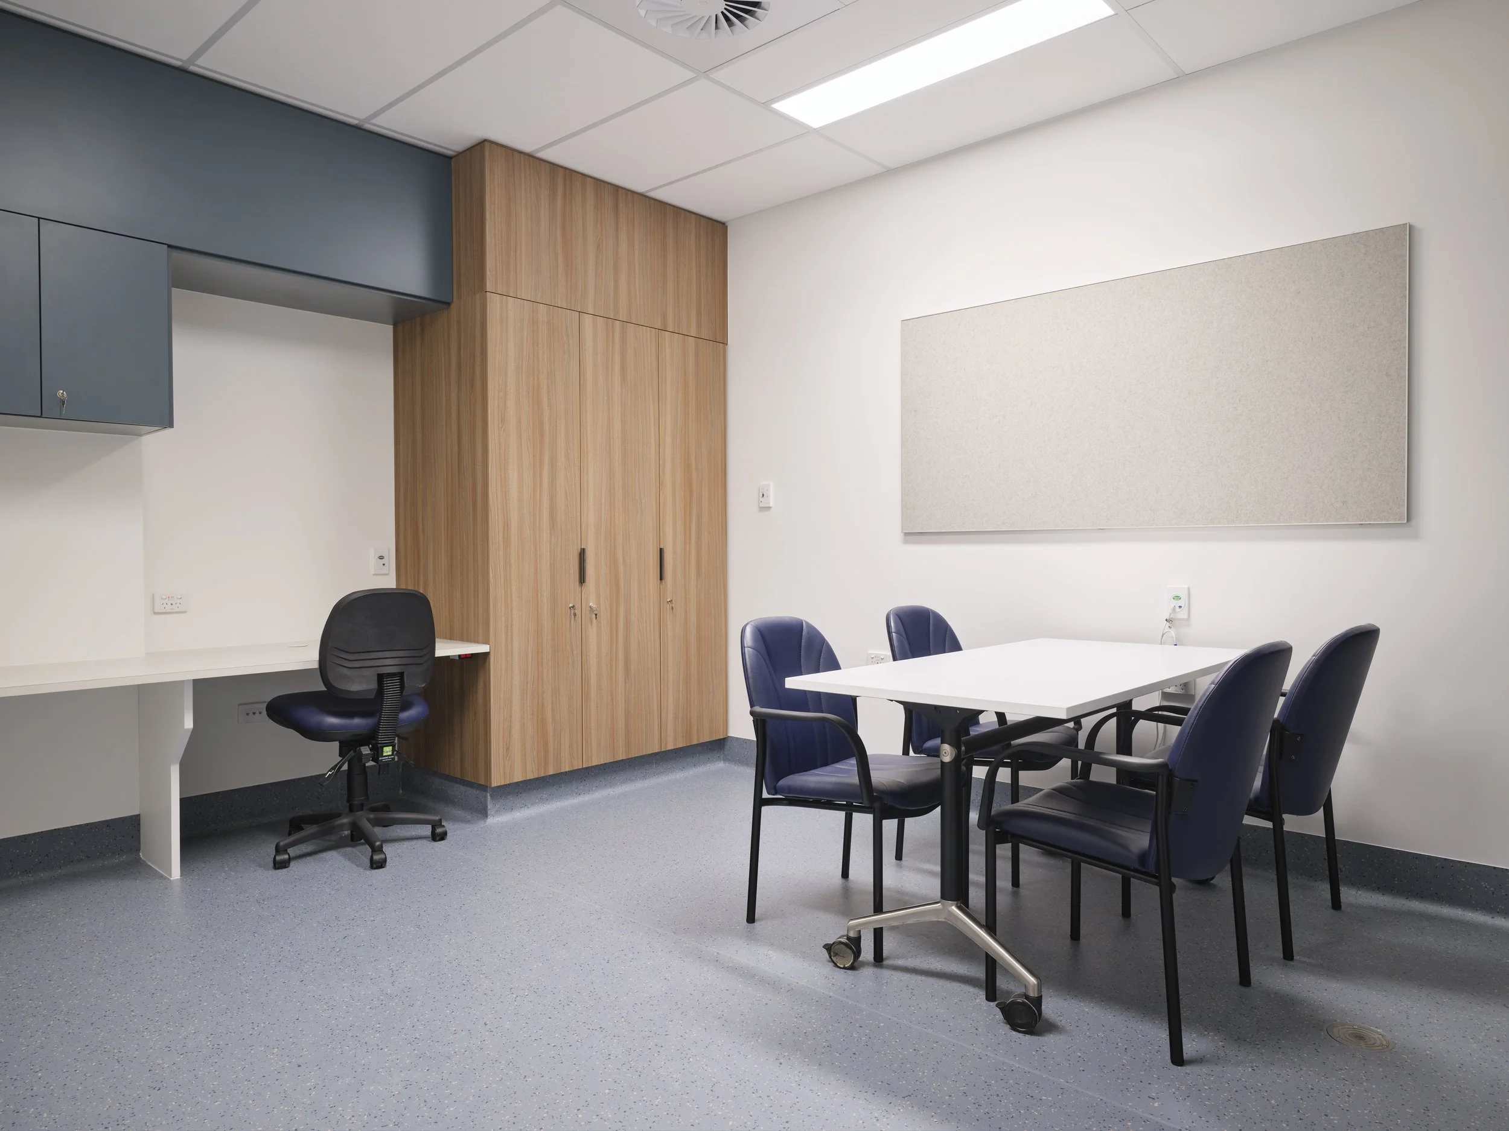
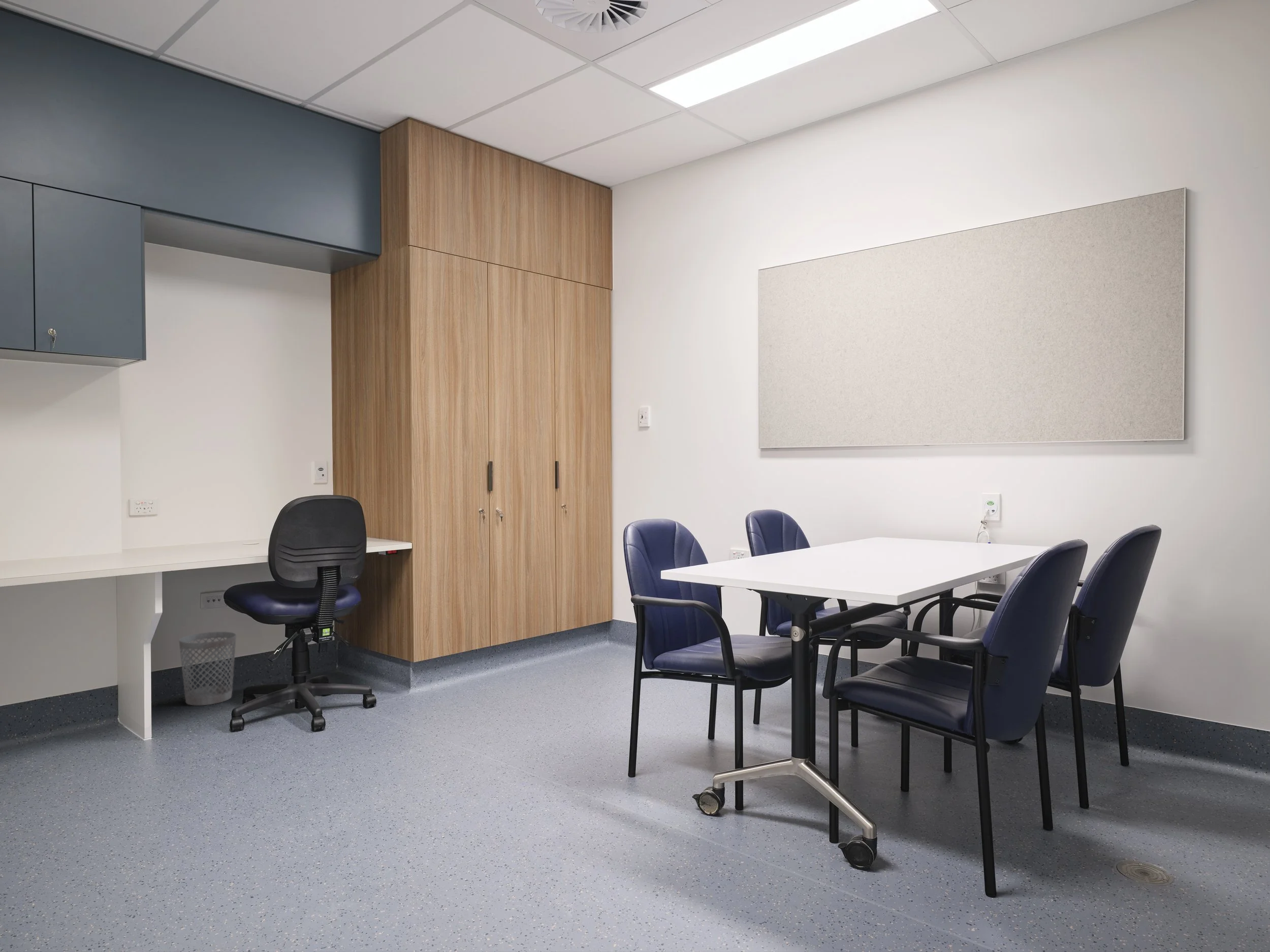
+ wastebasket [178,631,237,706]
